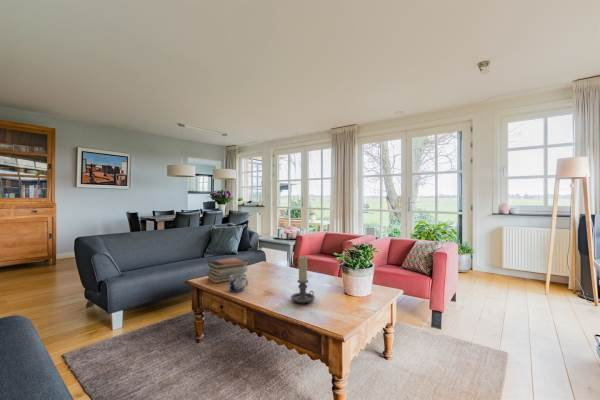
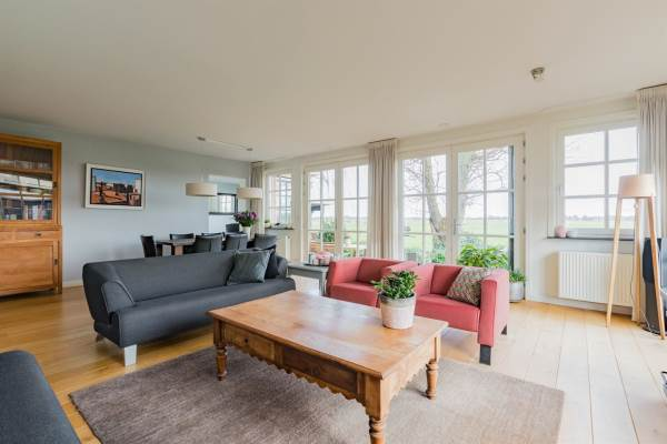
- candle holder [290,256,316,304]
- book stack [207,256,250,284]
- mug [229,274,249,293]
